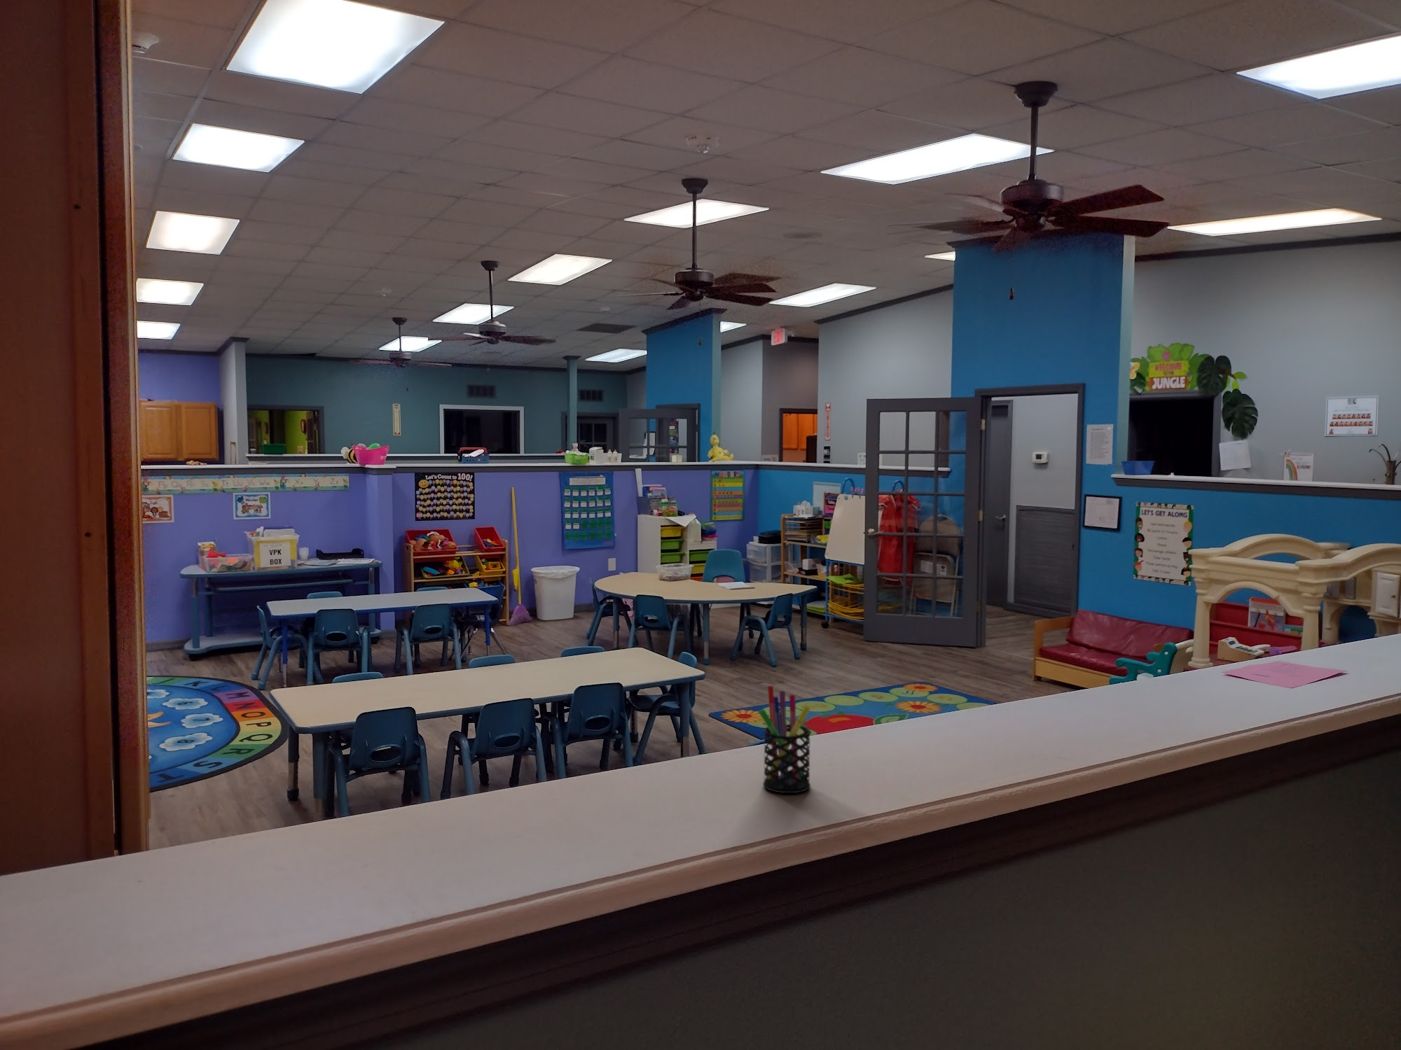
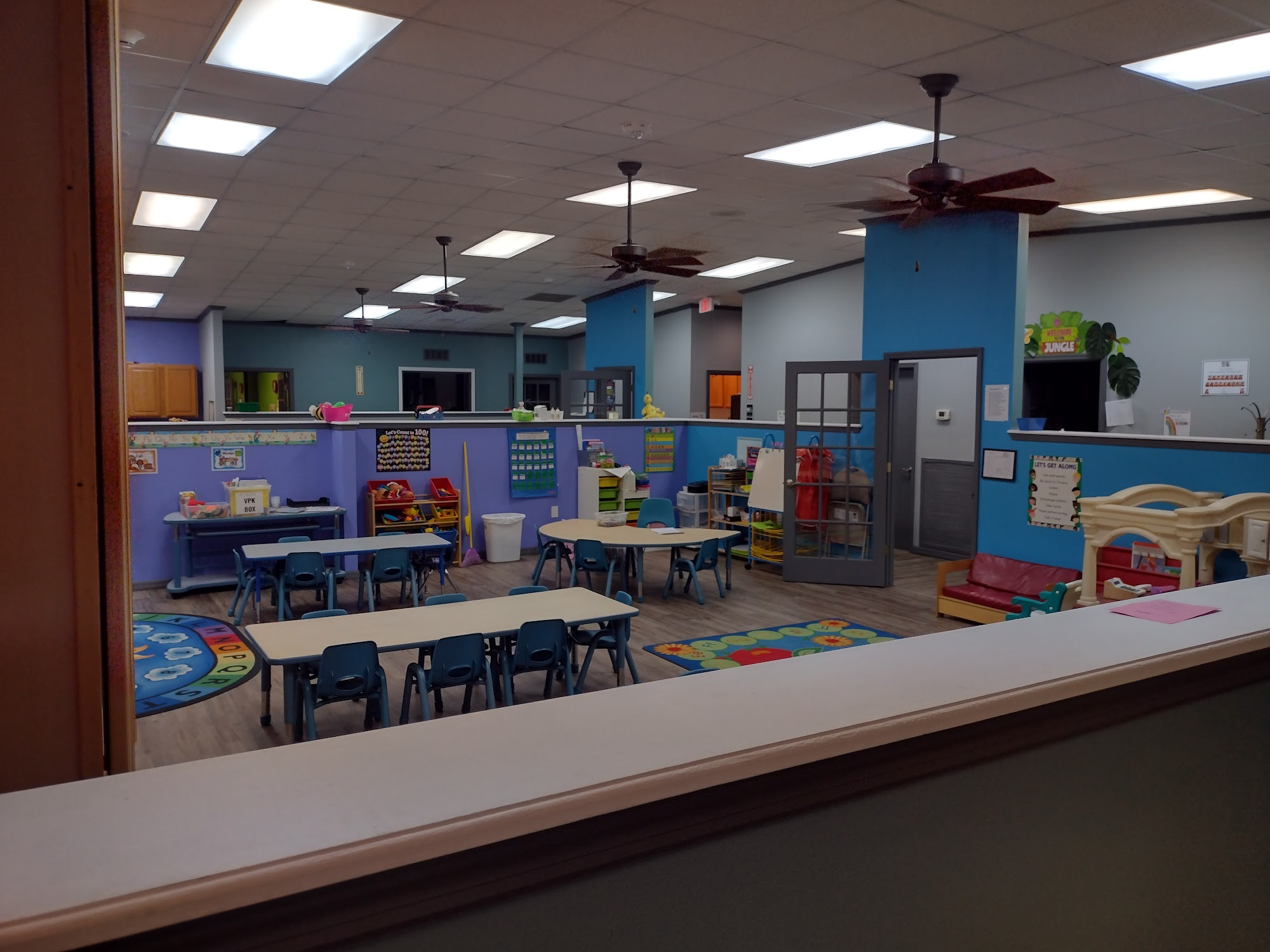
- pen holder [758,685,812,794]
